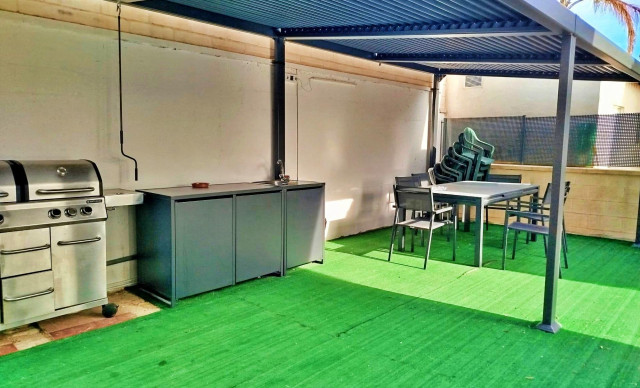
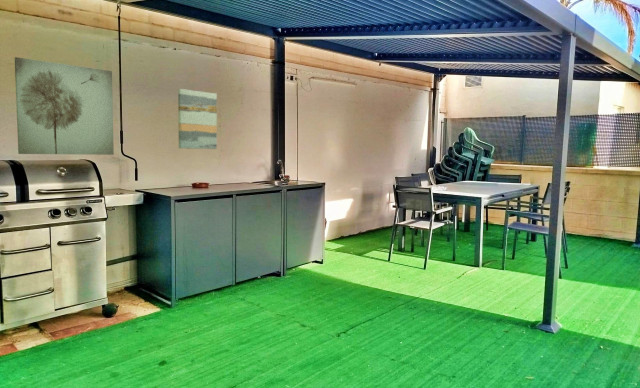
+ wall art [14,56,115,156]
+ wall art [177,88,218,150]
